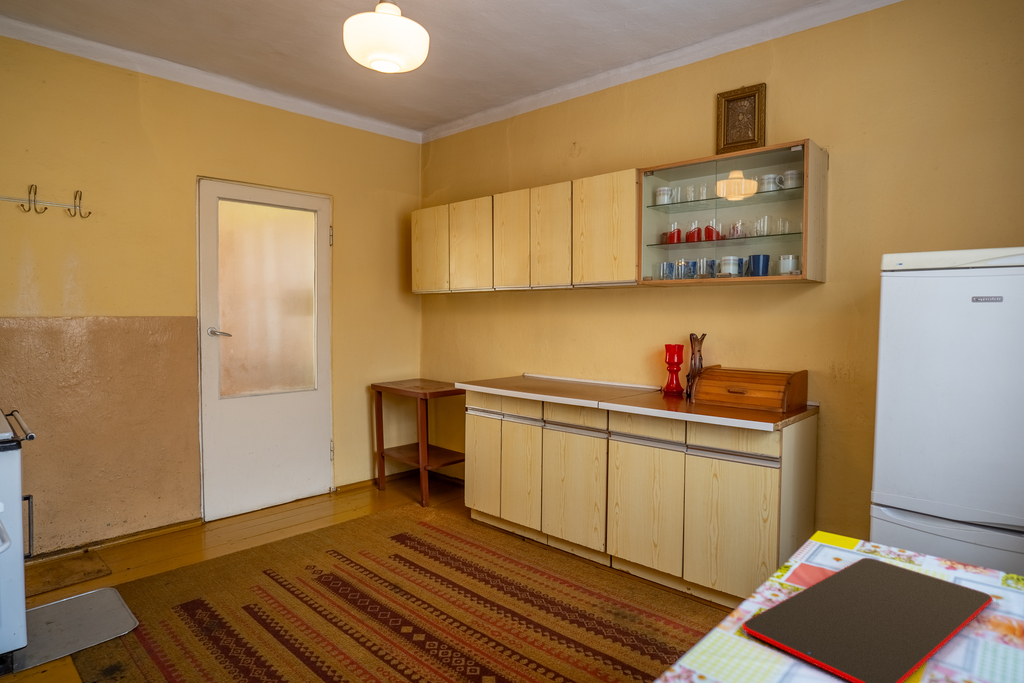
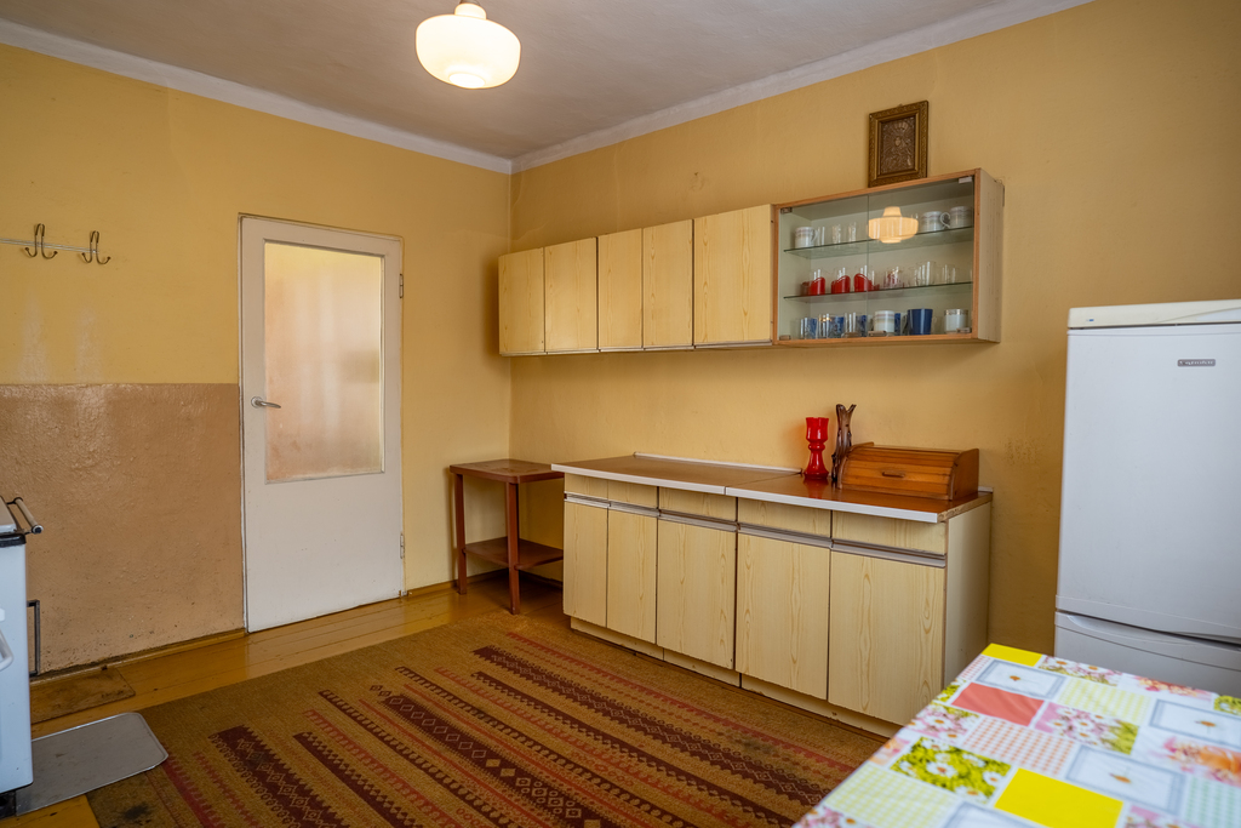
- cutting board [742,557,994,683]
